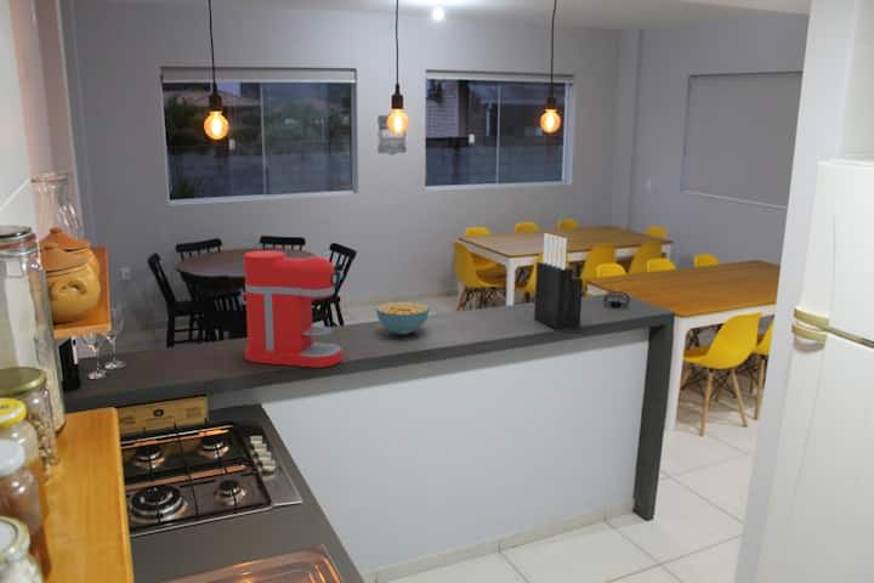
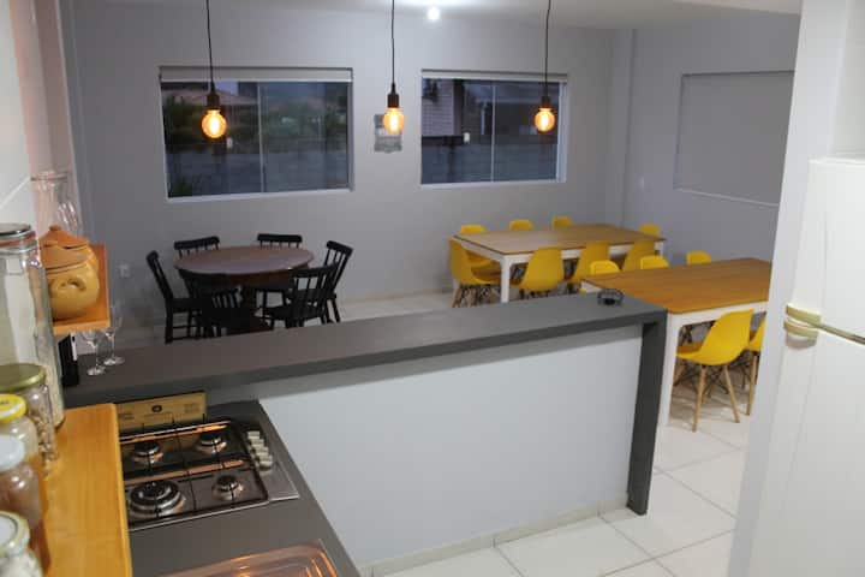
- coffee maker [240,249,345,369]
- cereal bowl [375,301,430,336]
- knife block [533,232,584,330]
